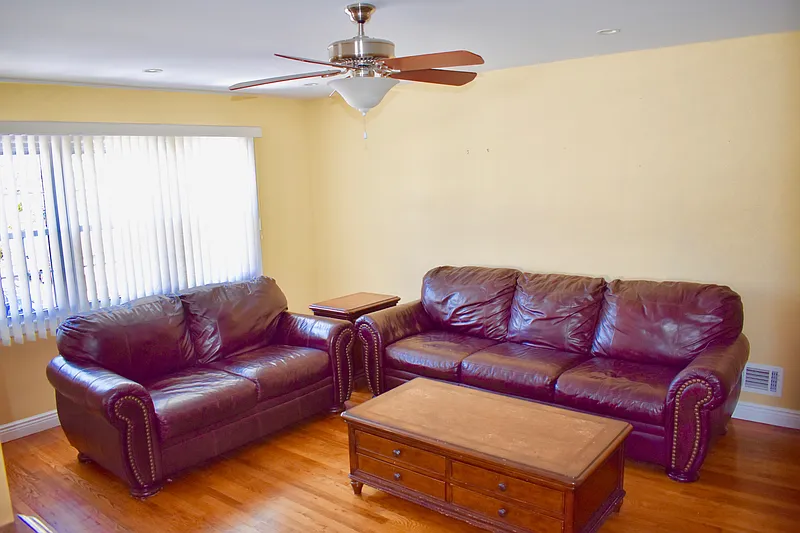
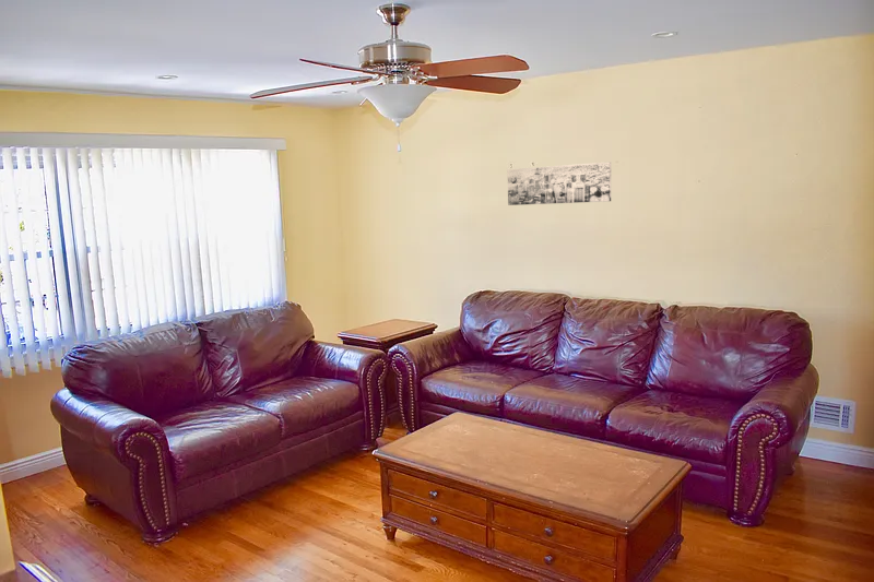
+ wall art [506,161,612,206]
